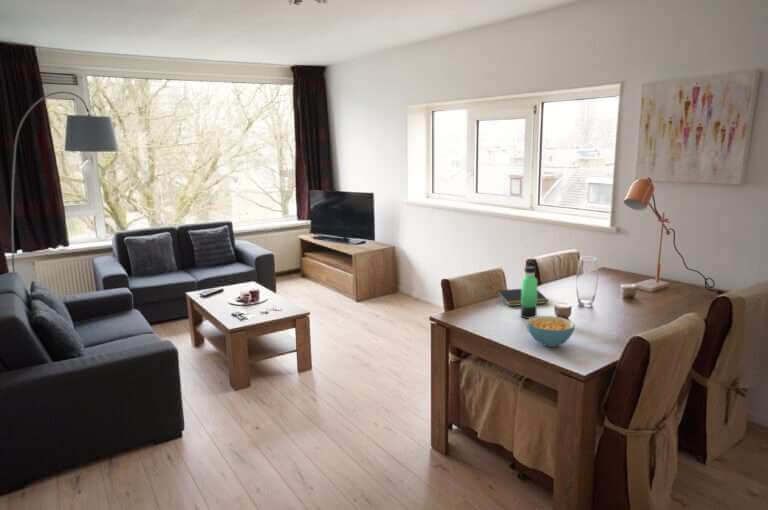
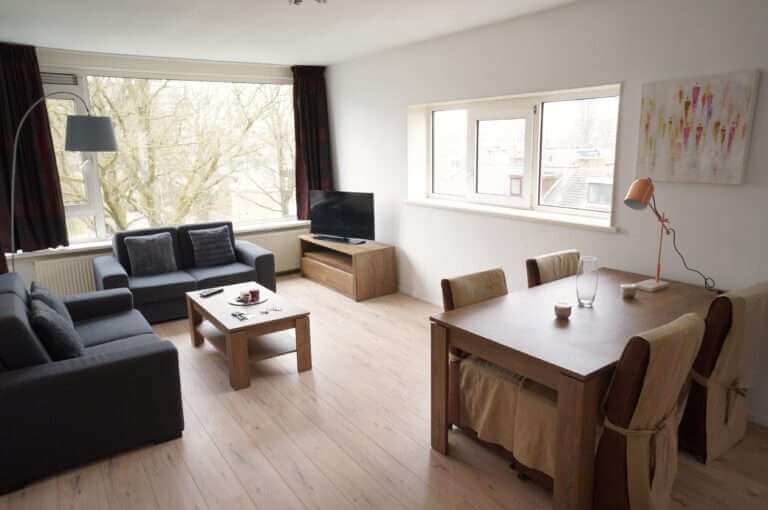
- cereal bowl [525,315,576,348]
- thermos bottle [520,260,539,319]
- notepad [495,288,550,307]
